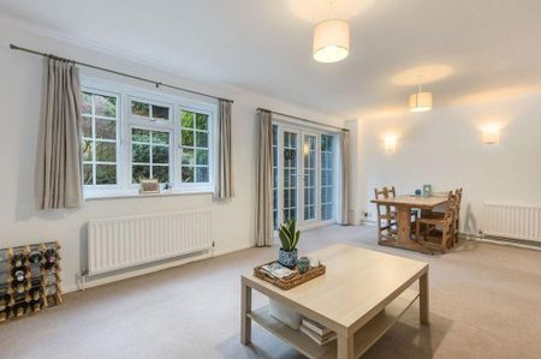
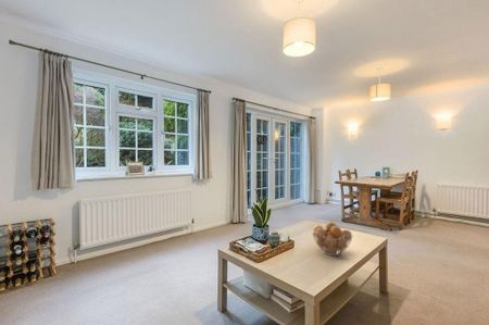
+ fruit basket [311,221,353,257]
